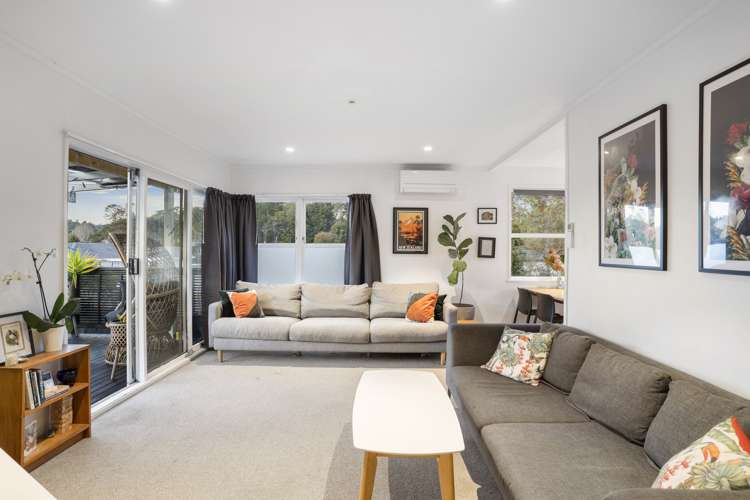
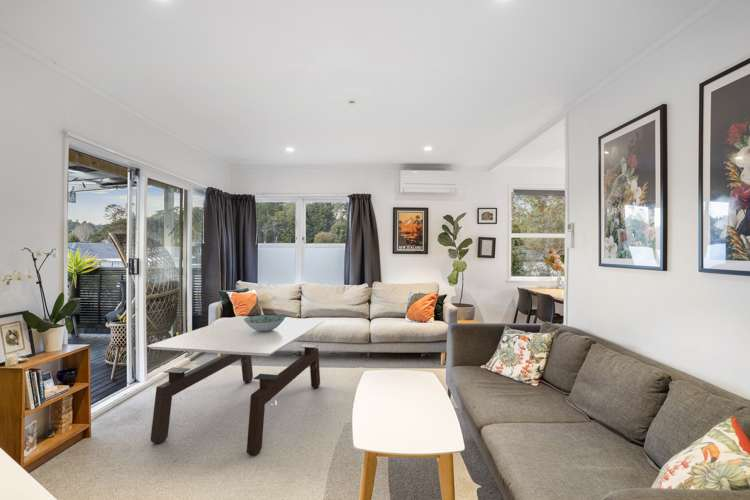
+ decorative bowl [244,314,286,332]
+ coffee table [146,315,326,456]
